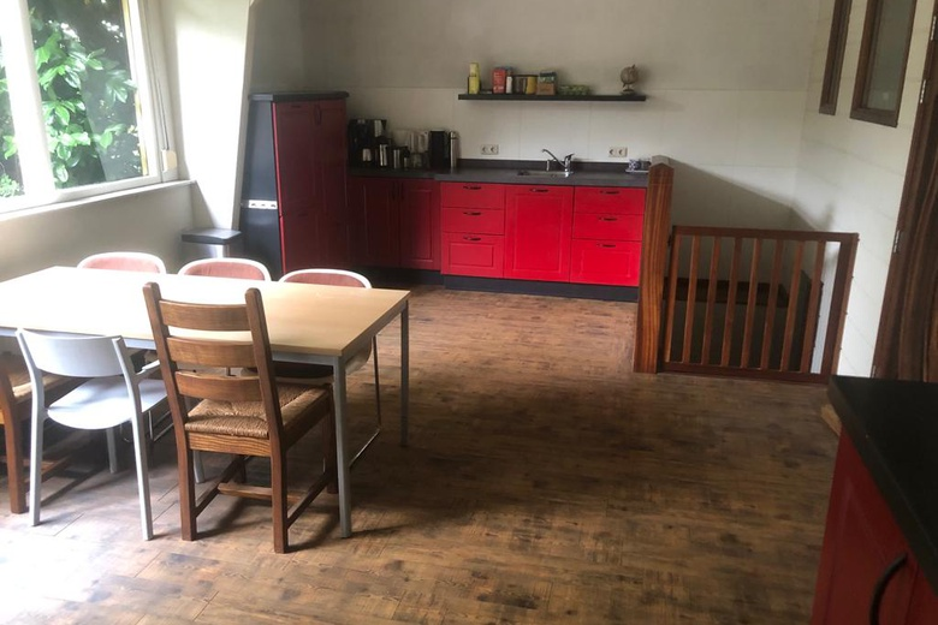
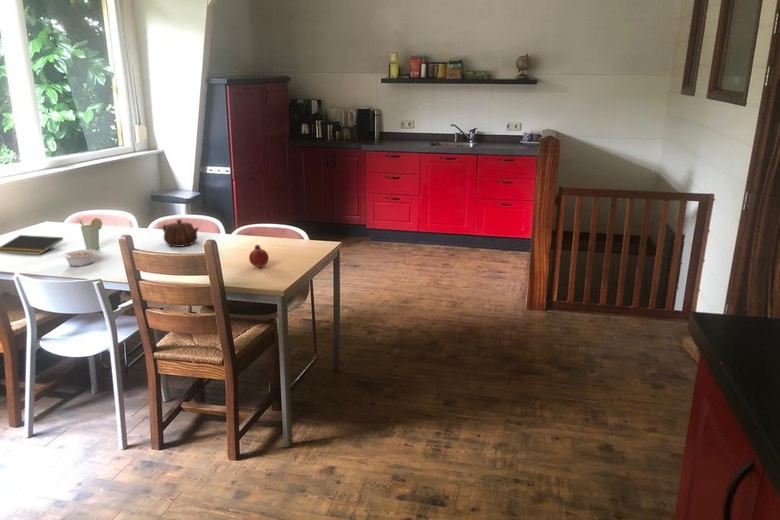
+ teapot [162,219,200,248]
+ notepad [0,234,64,256]
+ legume [54,249,98,268]
+ fruit [248,244,270,269]
+ cup [78,217,103,250]
